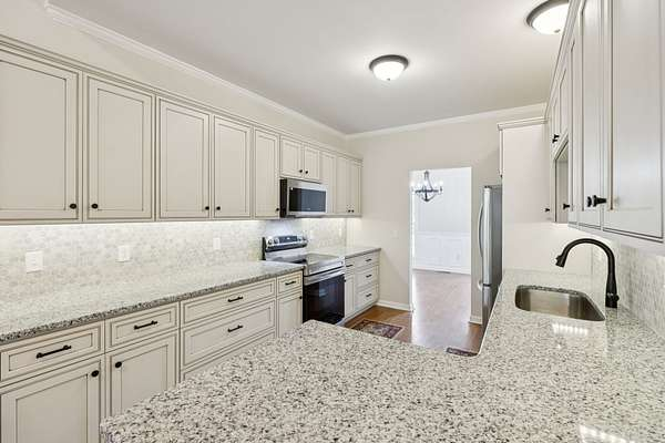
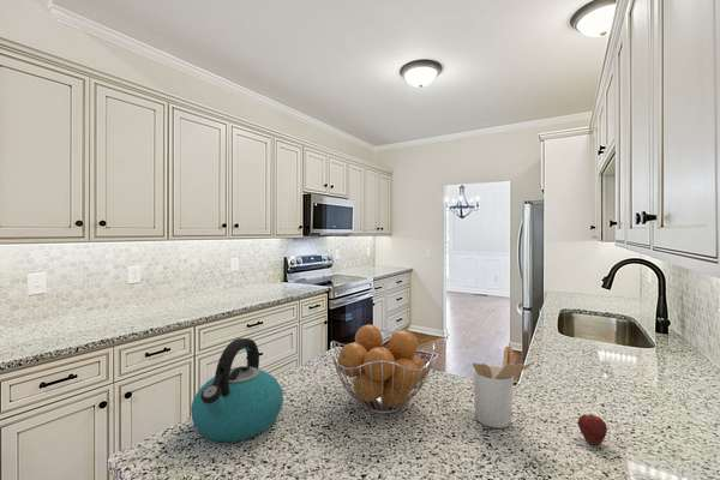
+ fruit [577,413,608,448]
+ fruit basket [330,324,436,415]
+ kettle [190,337,284,443]
+ utensil holder [472,346,535,430]
